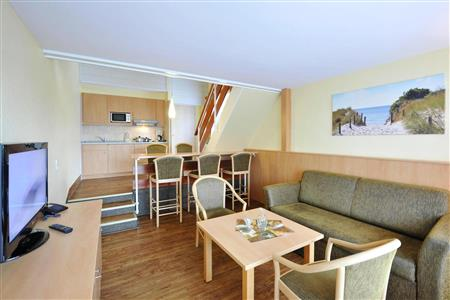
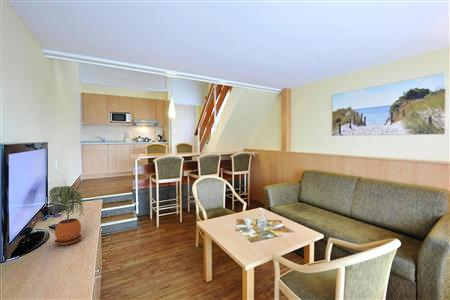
+ potted plant [47,185,85,246]
